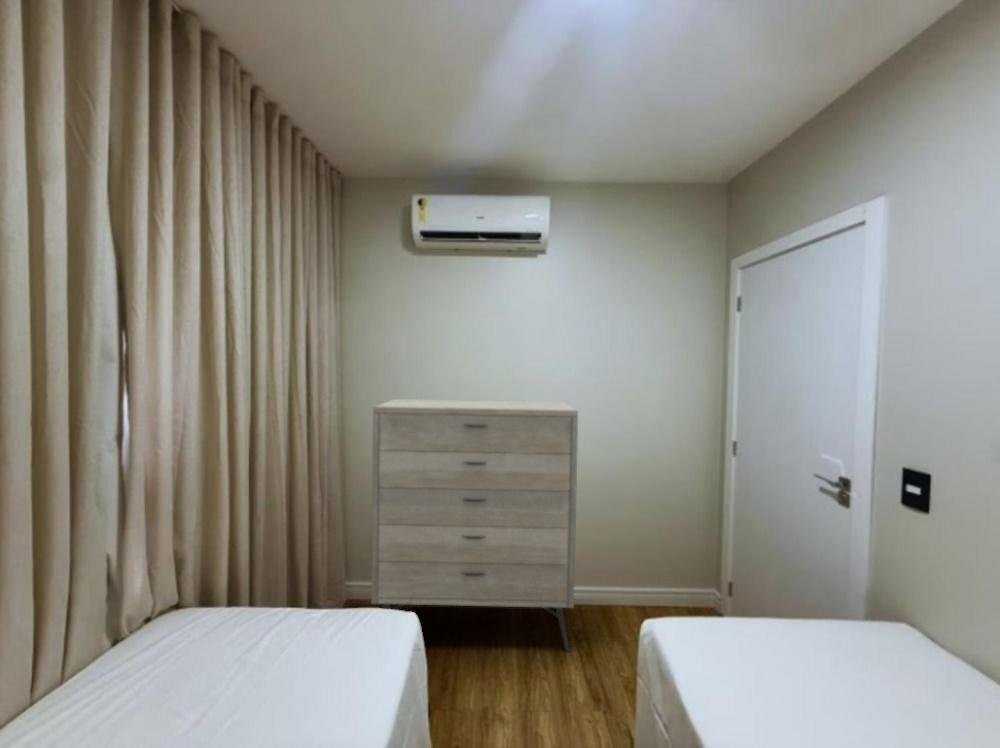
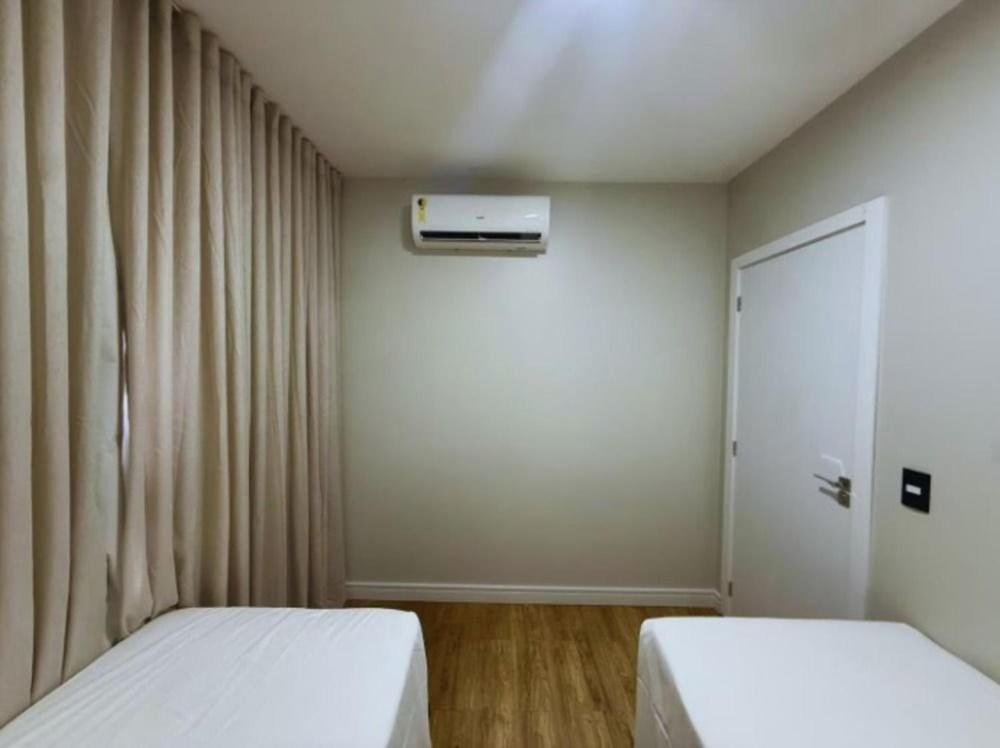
- dresser [370,398,579,653]
